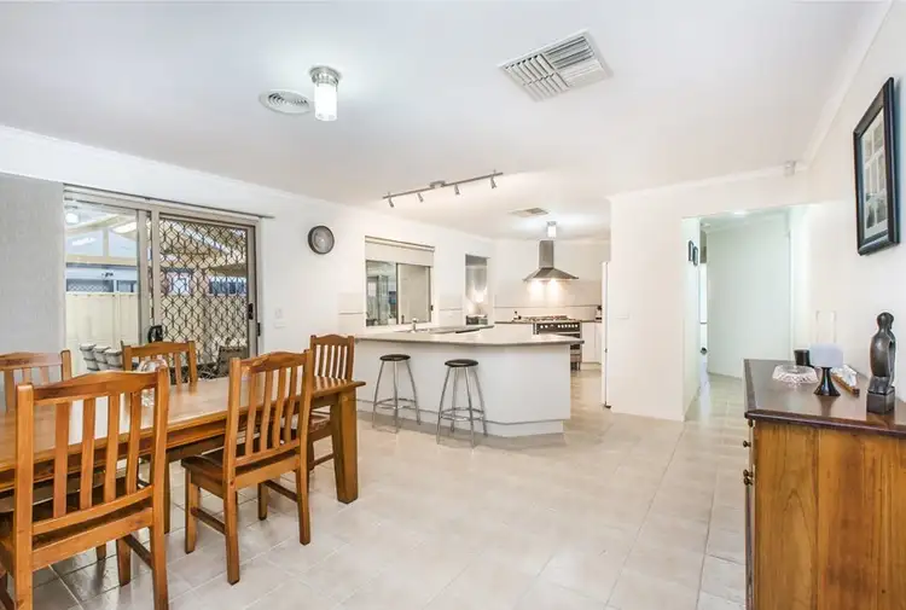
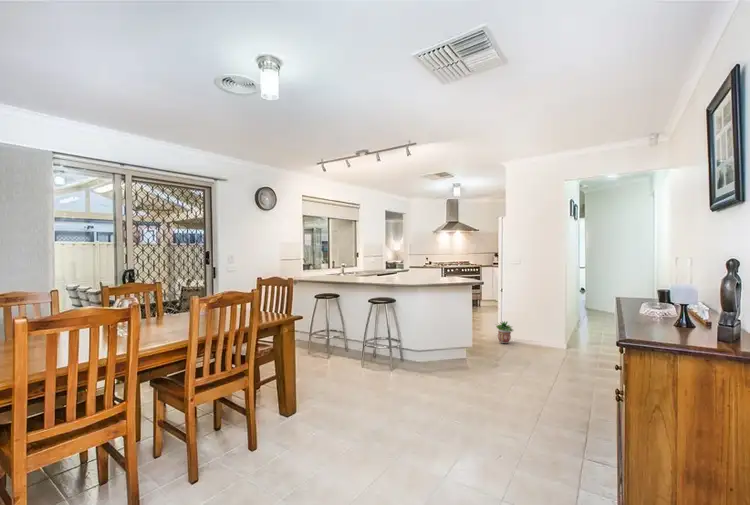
+ potted plant [494,320,514,344]
